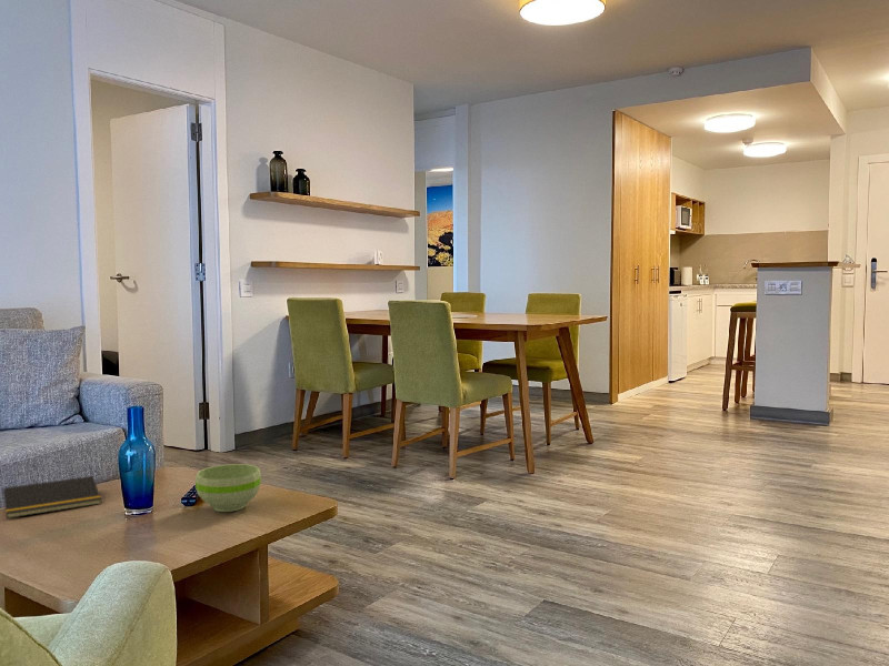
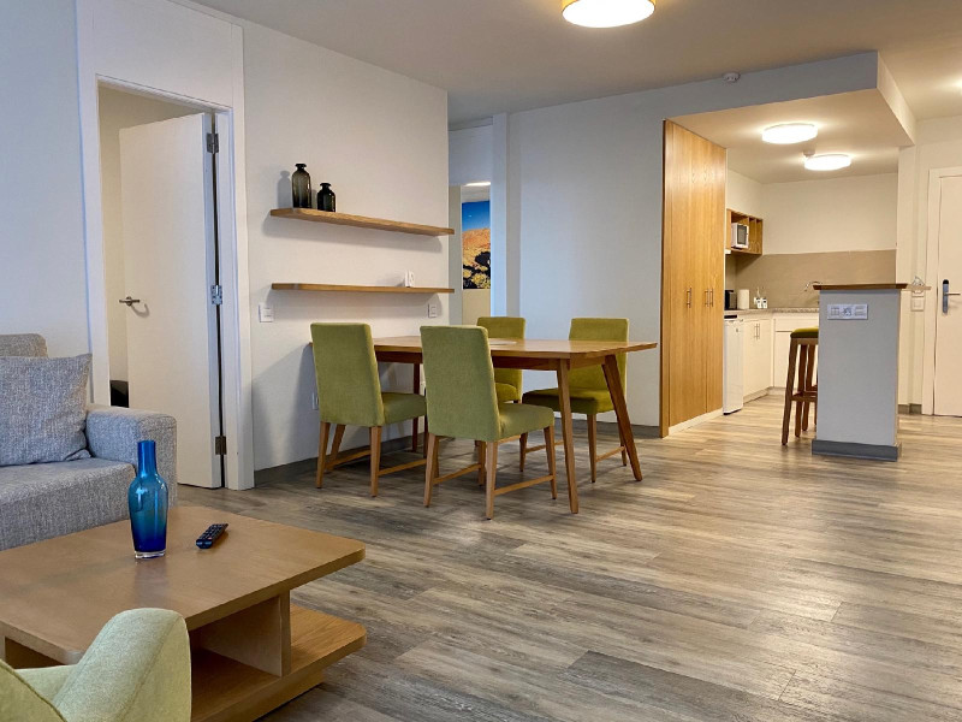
- bowl [194,463,262,513]
- notepad [0,475,102,519]
